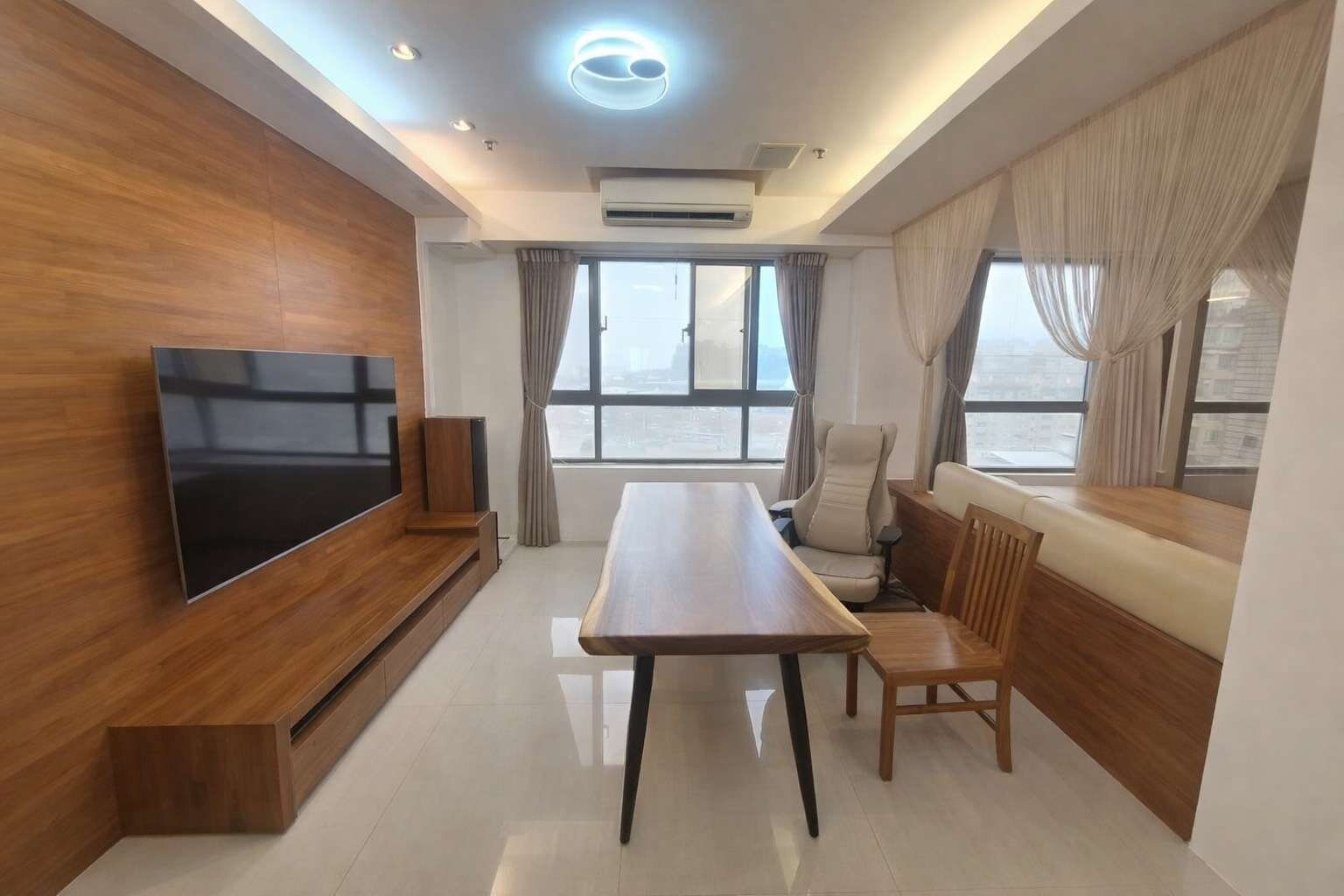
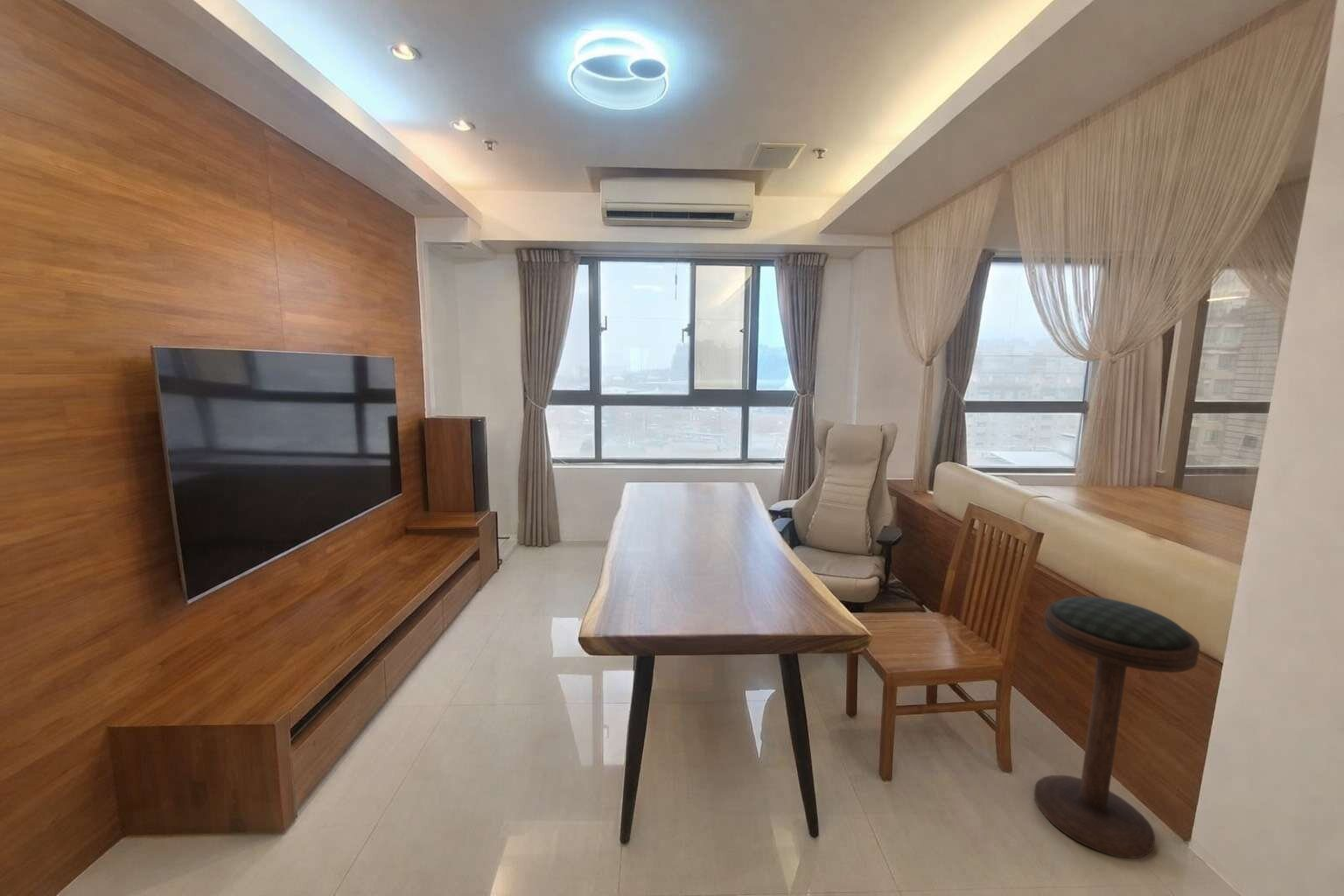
+ bar stool [1033,596,1201,859]
